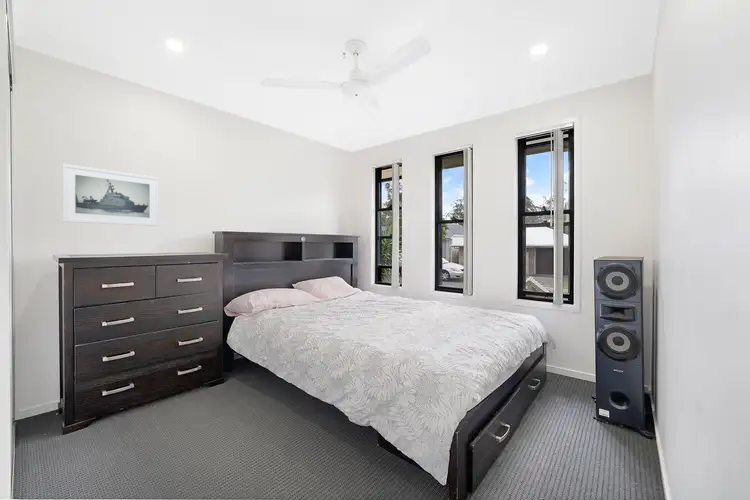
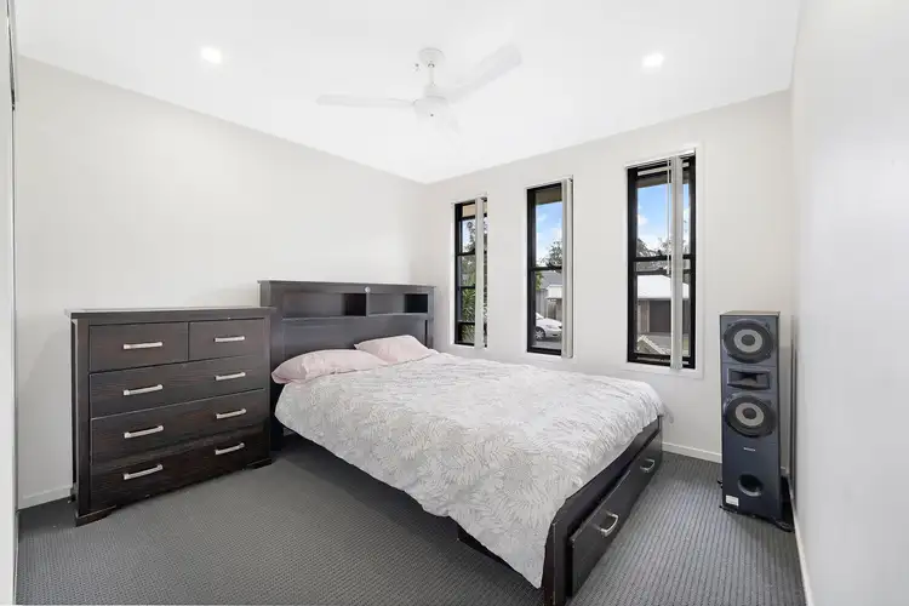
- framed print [61,163,160,227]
